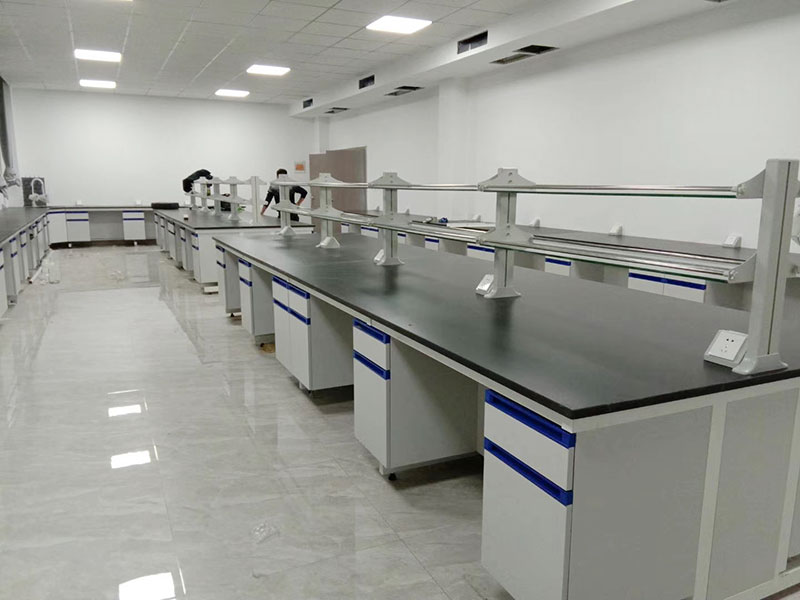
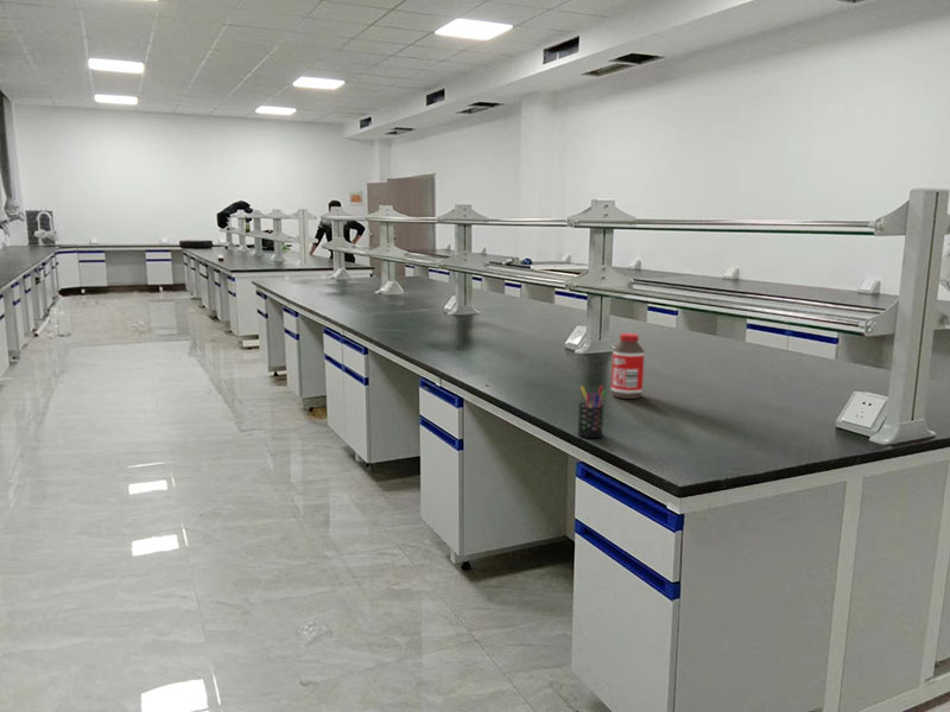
+ bottle [610,332,646,400]
+ pen holder [576,384,608,439]
